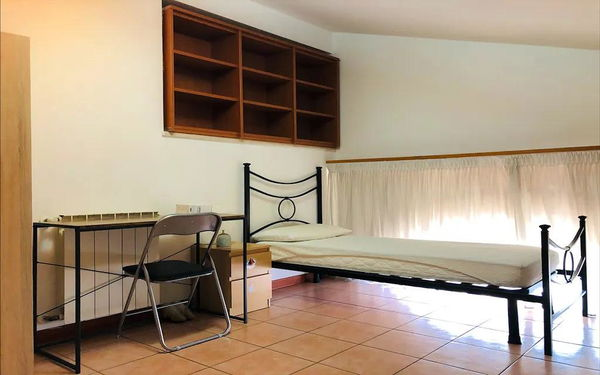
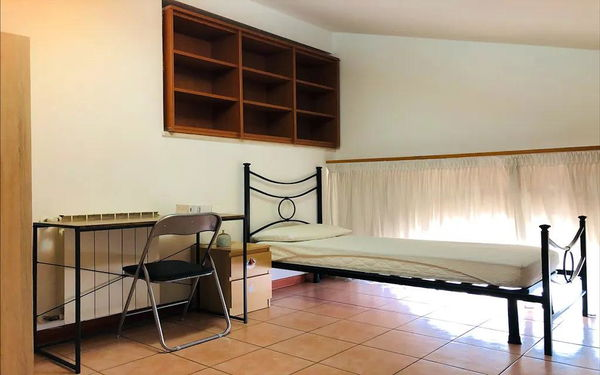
- slippers [161,299,196,323]
